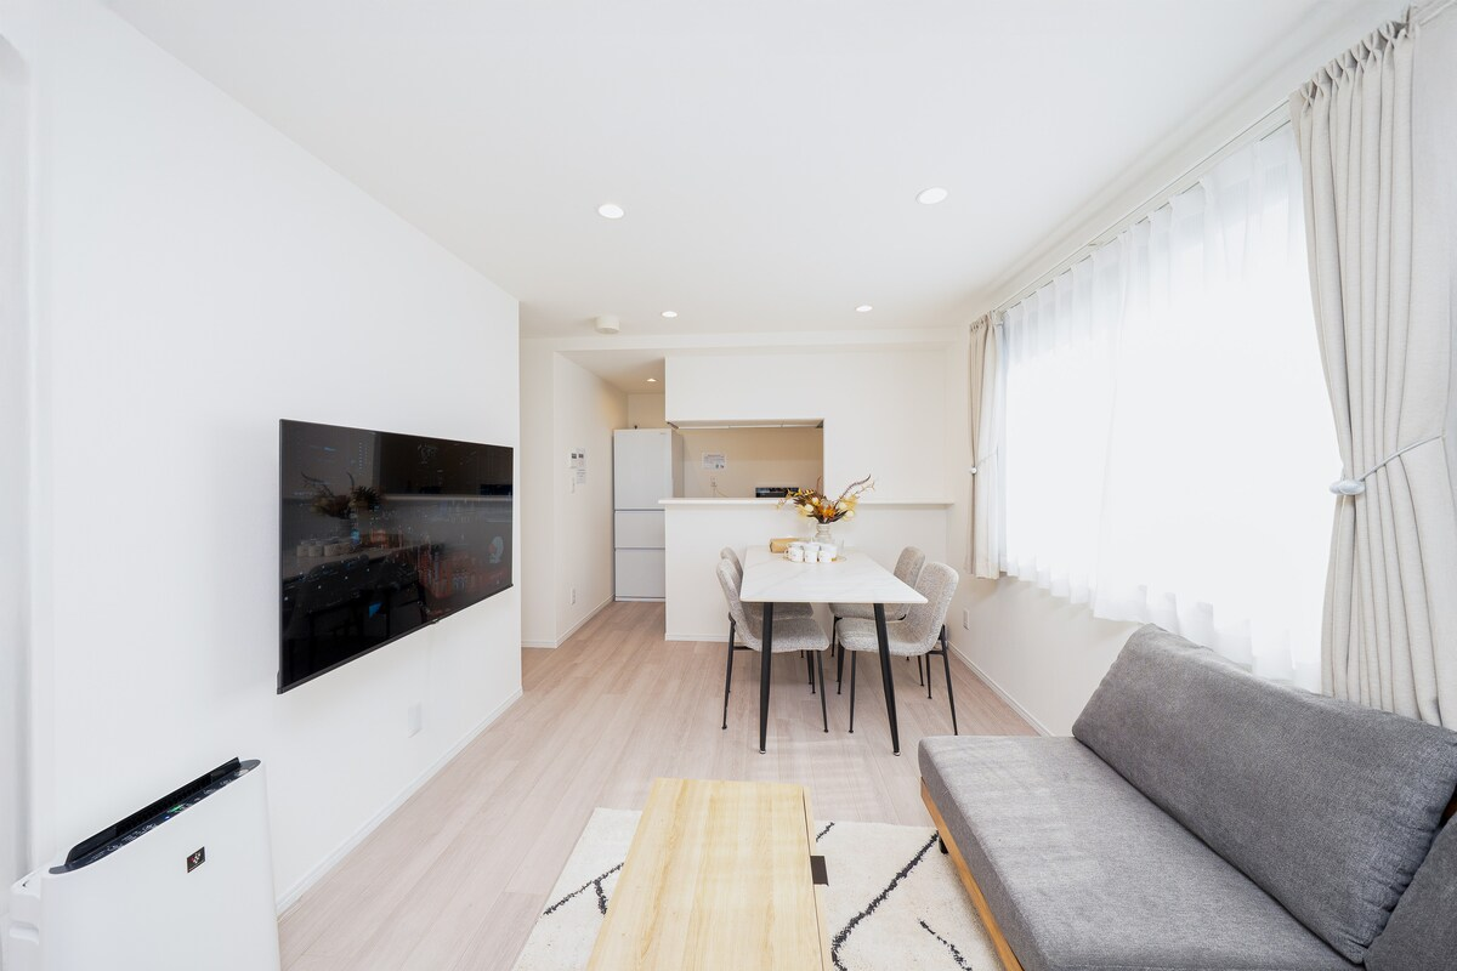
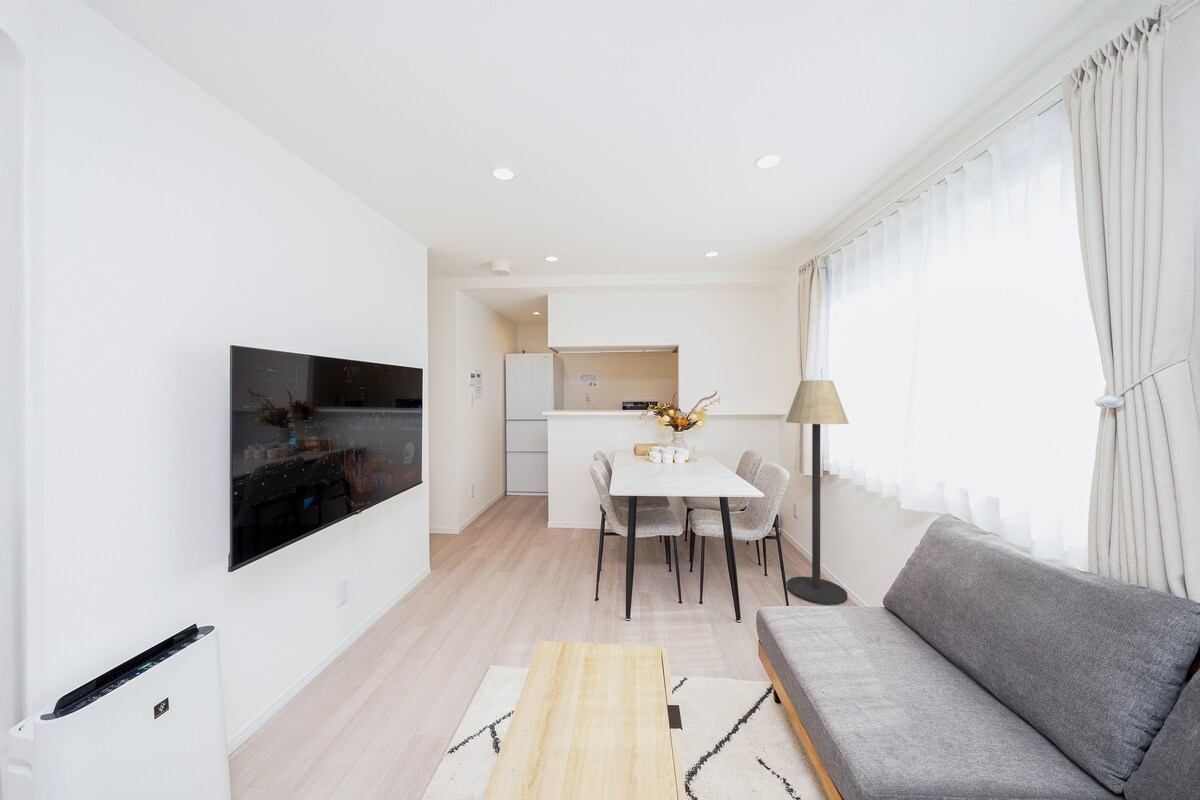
+ floor lamp [785,379,850,606]
